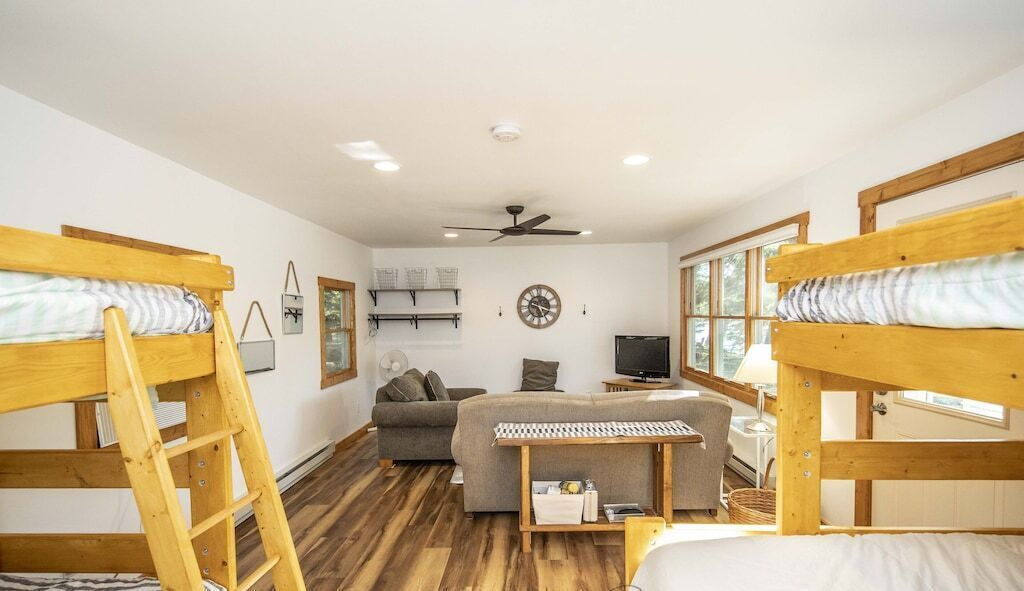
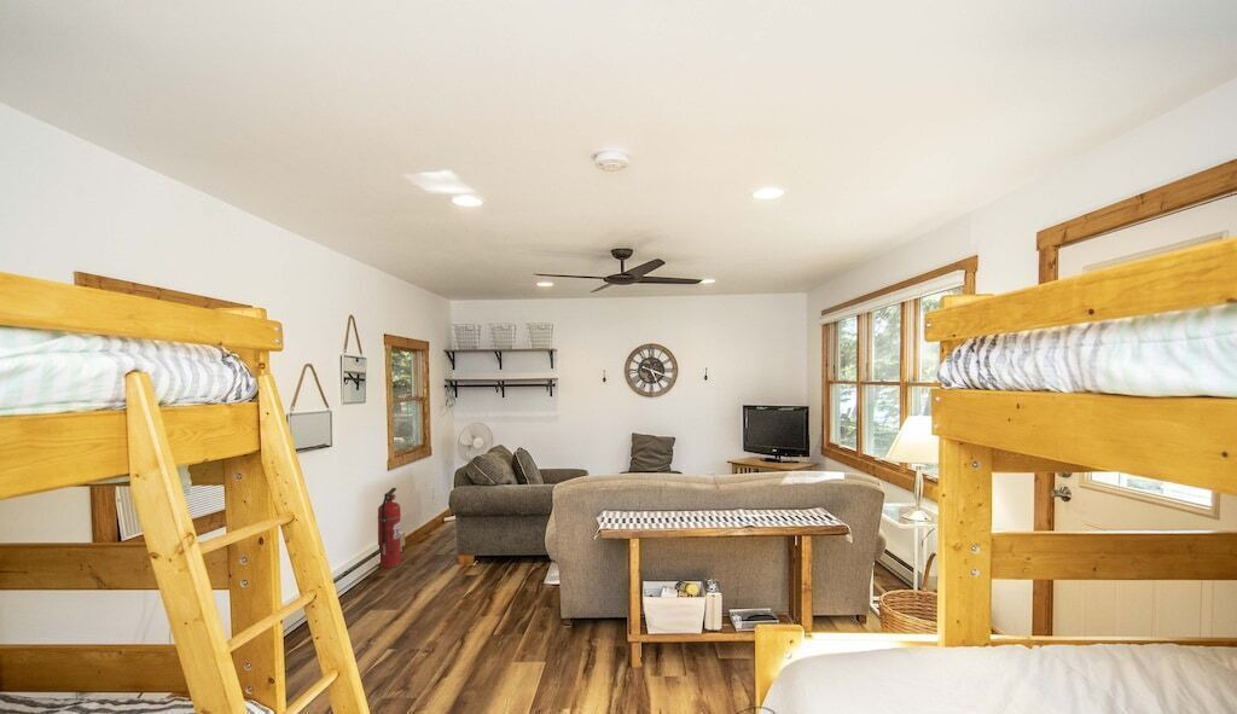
+ fire extinguisher [377,487,402,569]
